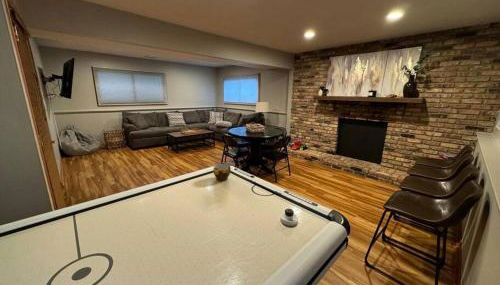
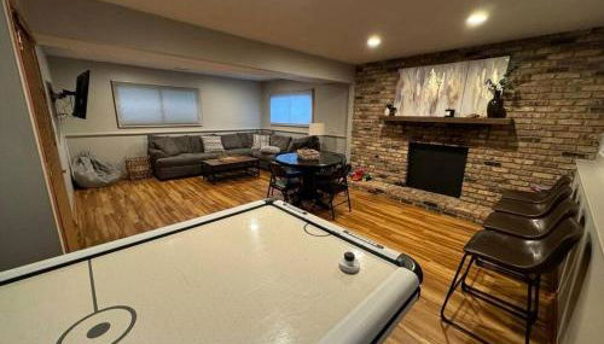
- cup [212,163,232,182]
